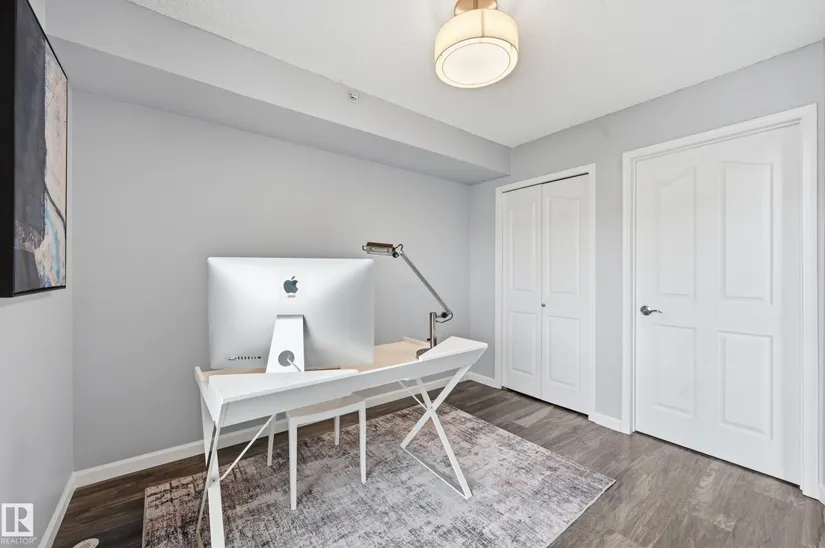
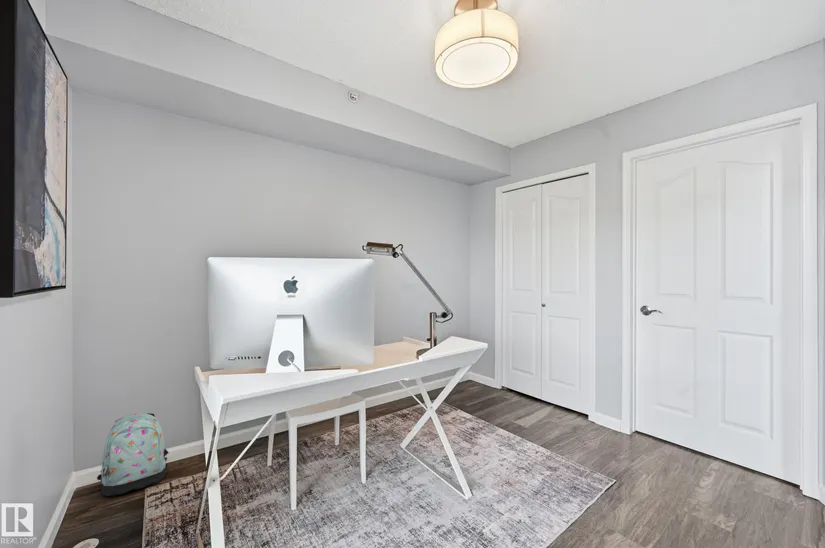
+ backpack [96,412,169,497]
